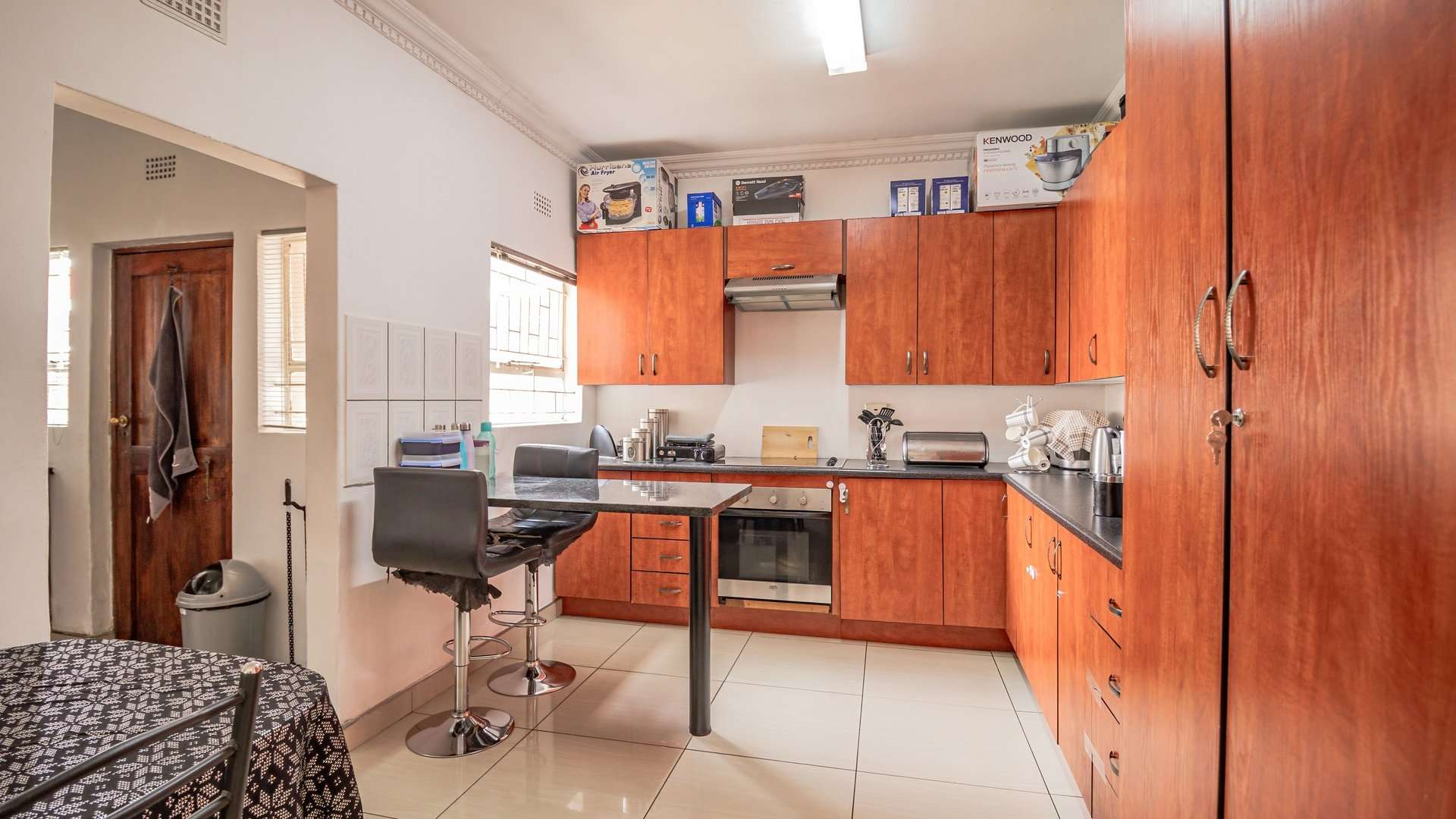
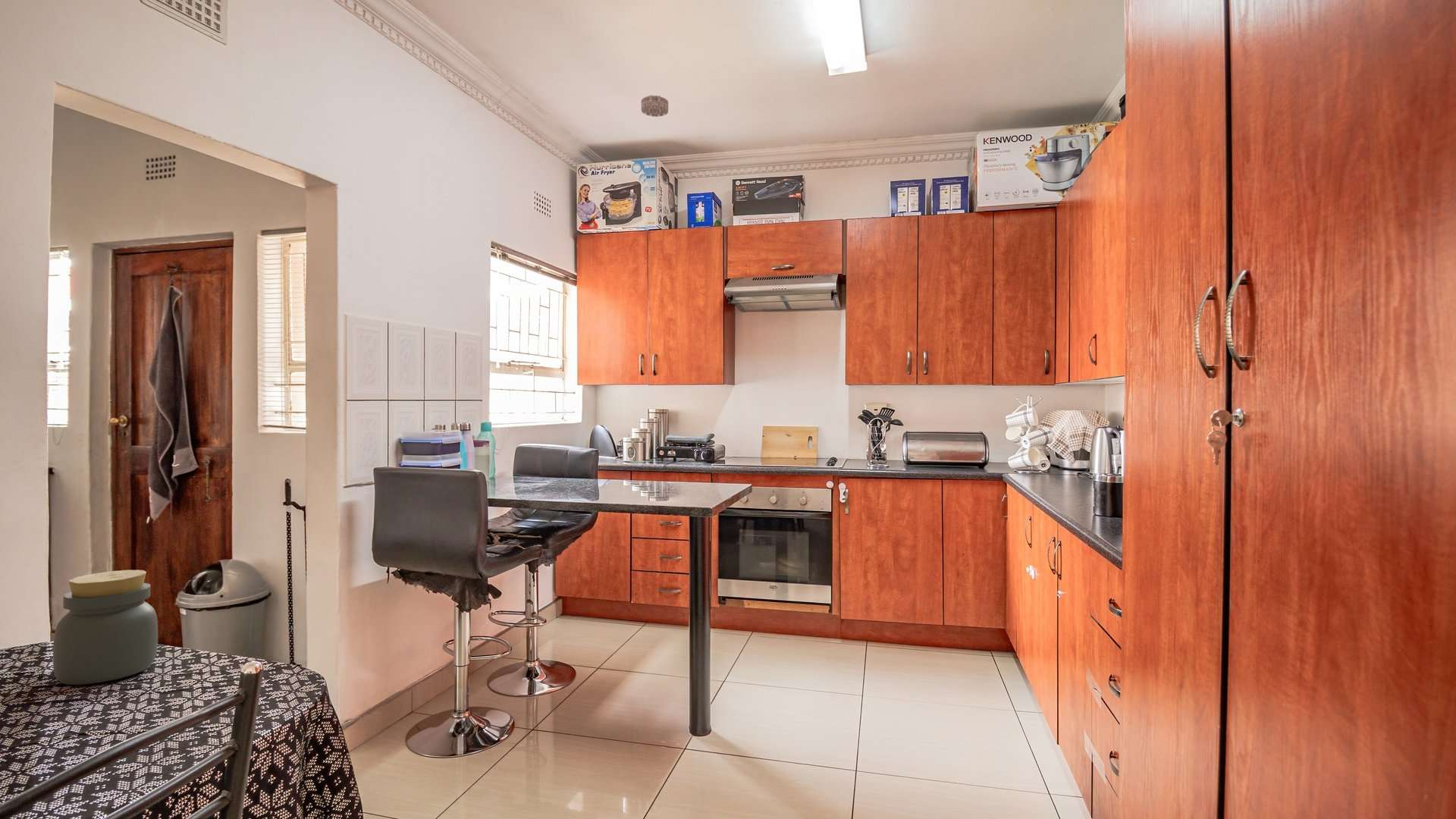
+ jar [52,570,158,686]
+ smoke detector [640,95,669,118]
